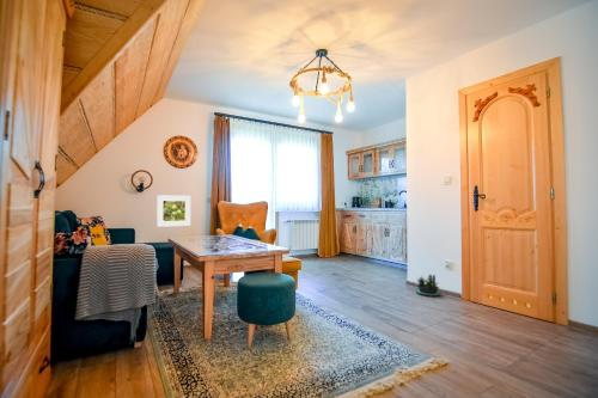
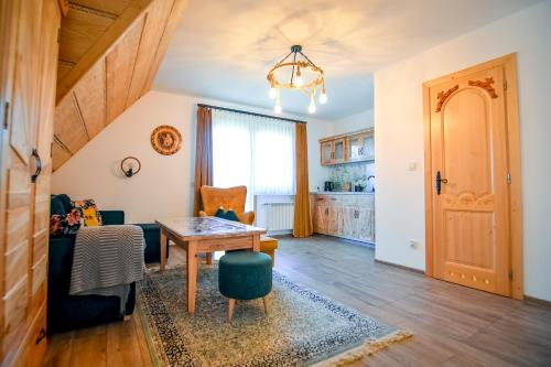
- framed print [155,194,191,228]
- potted plant [415,274,443,296]
